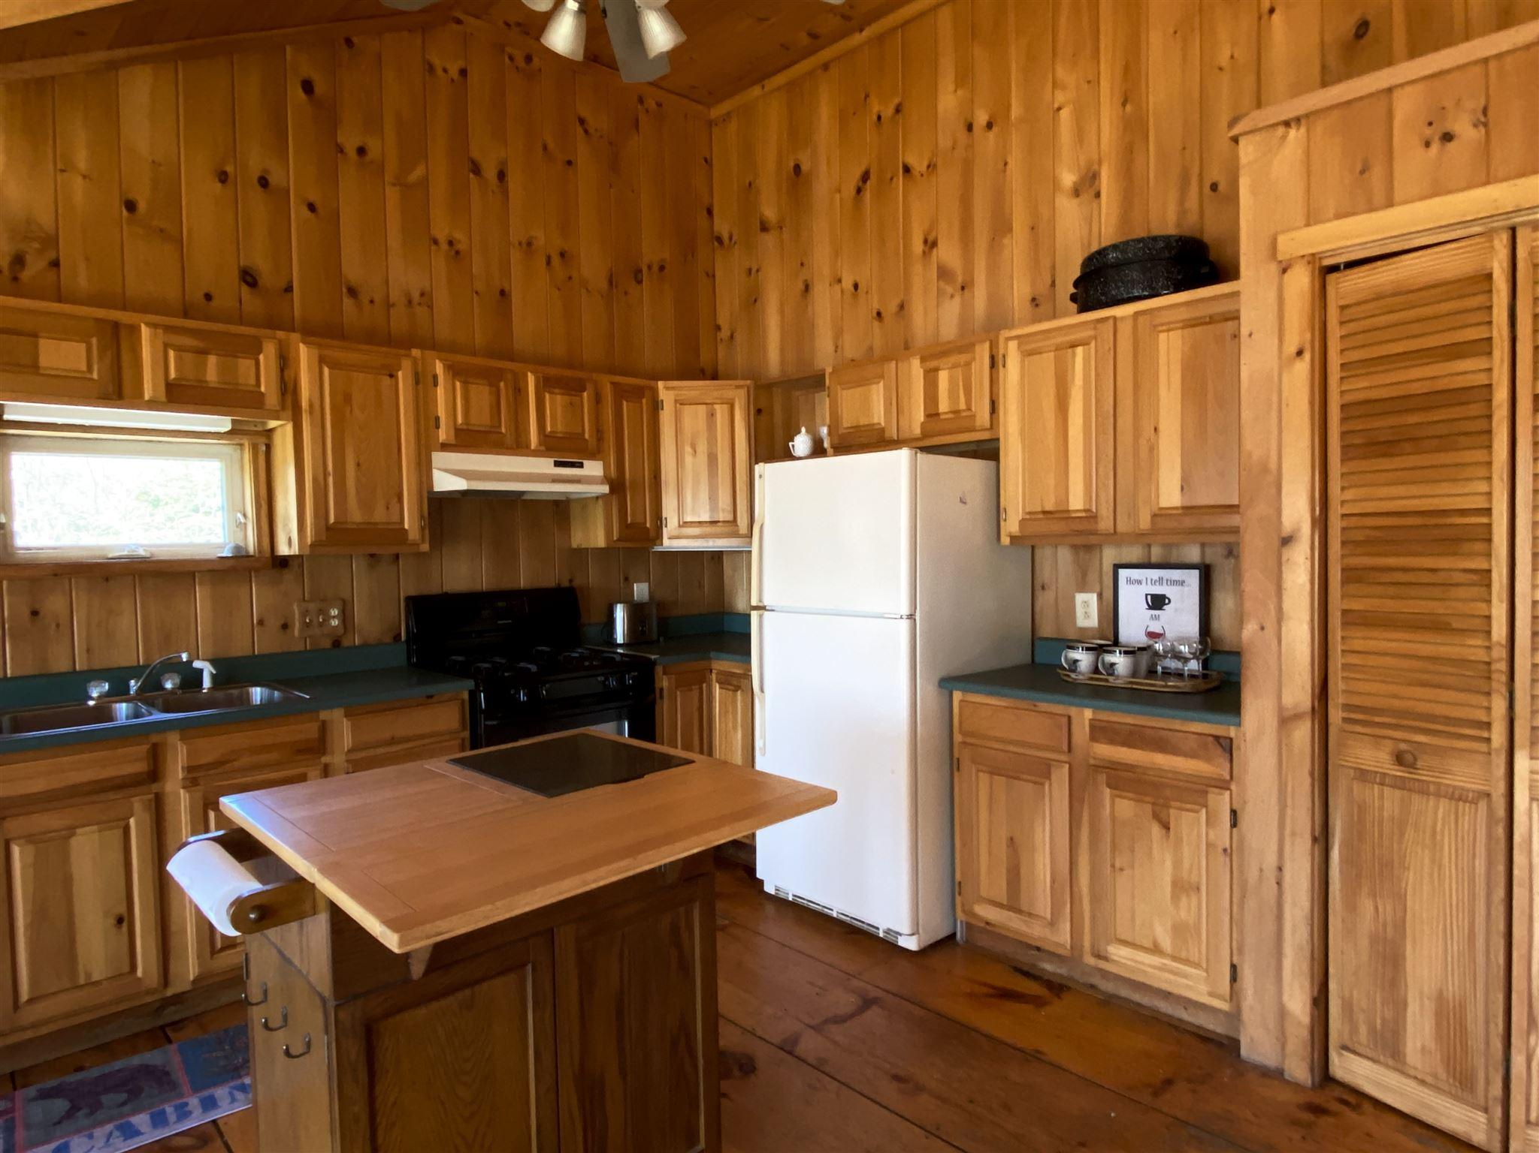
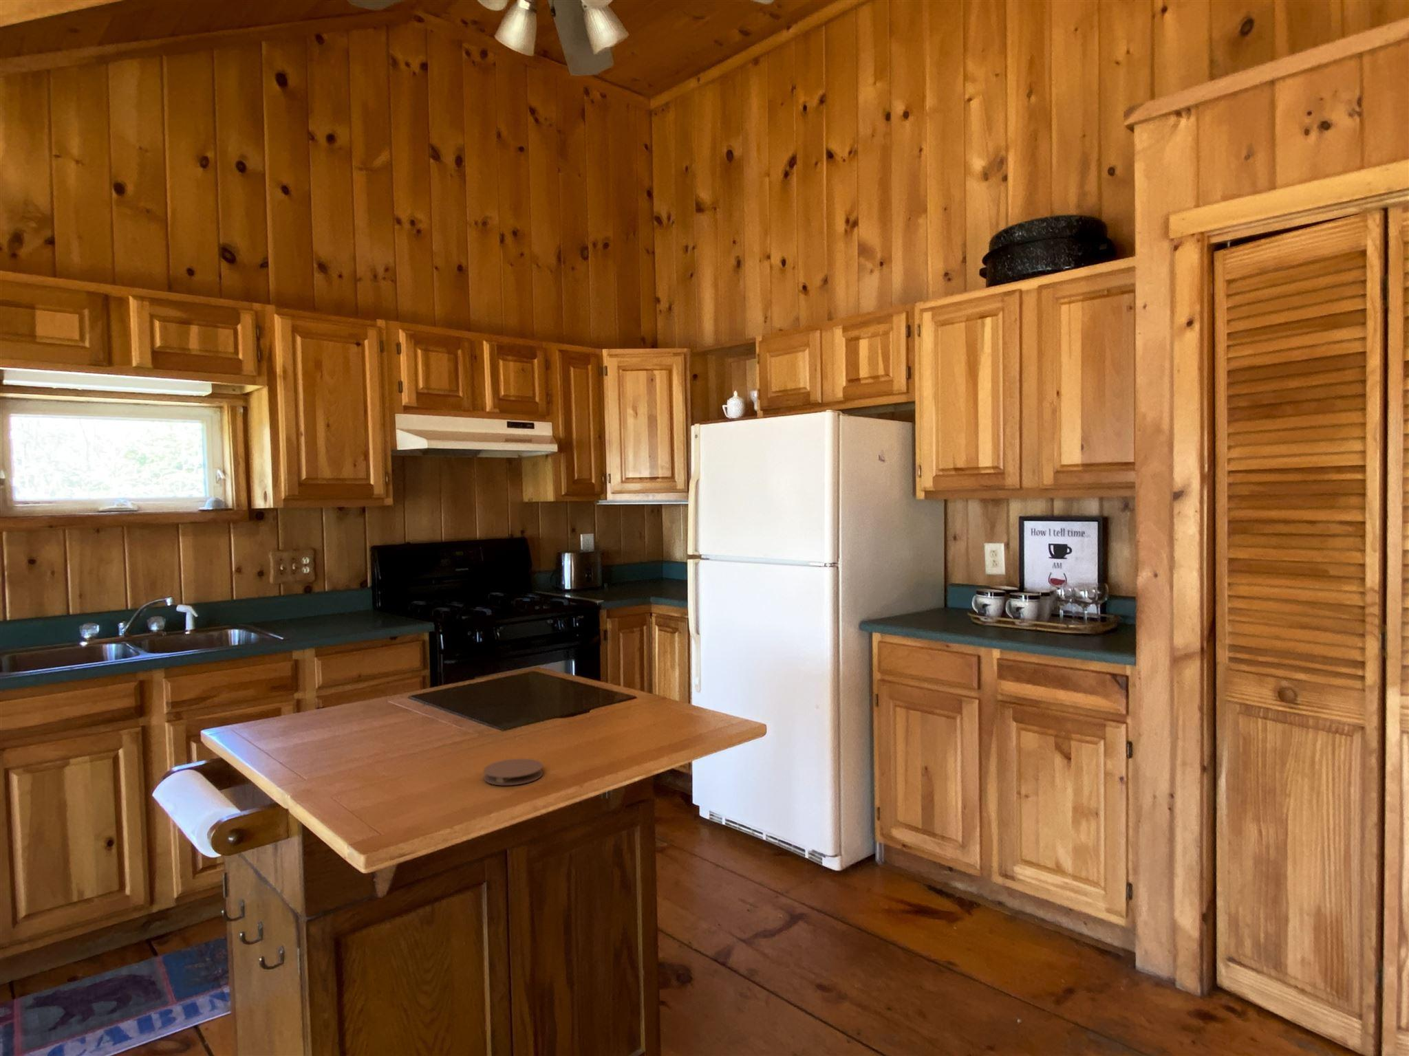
+ coaster [483,759,544,785]
